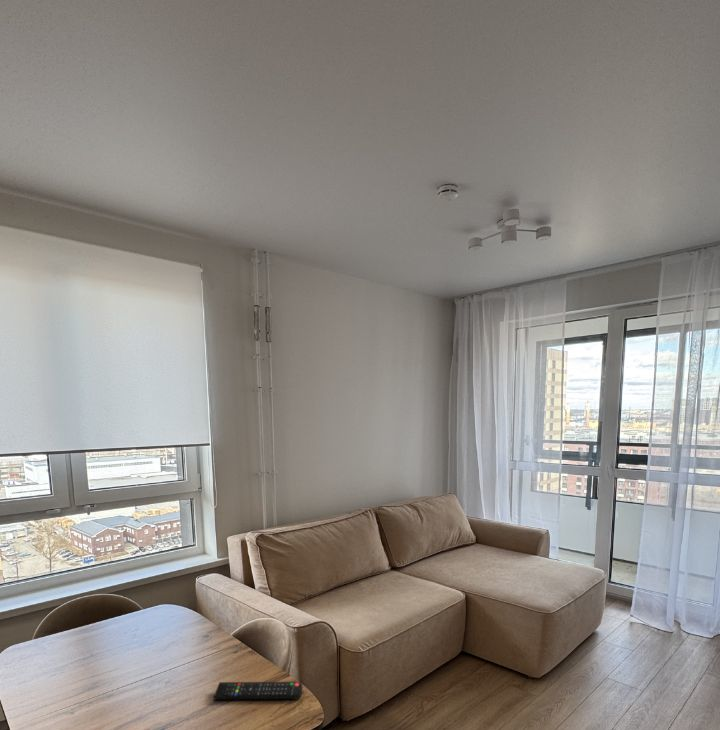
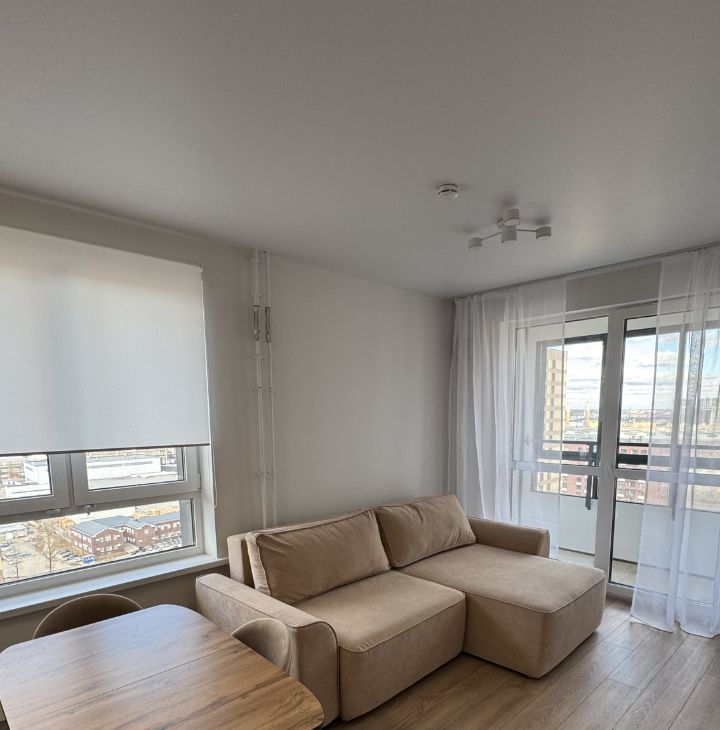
- remote control [213,681,303,701]
